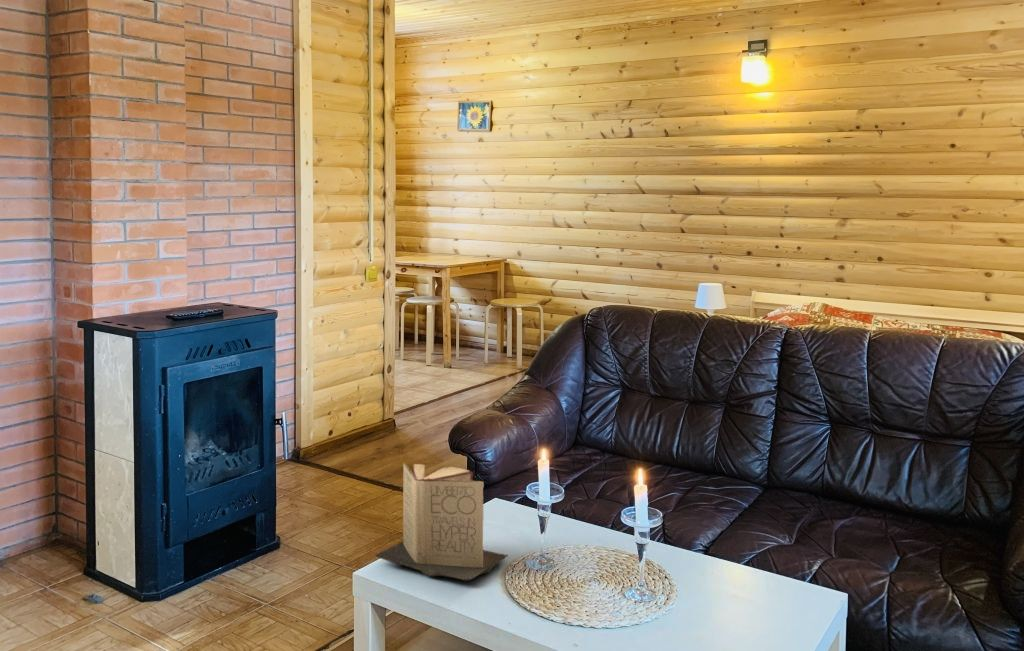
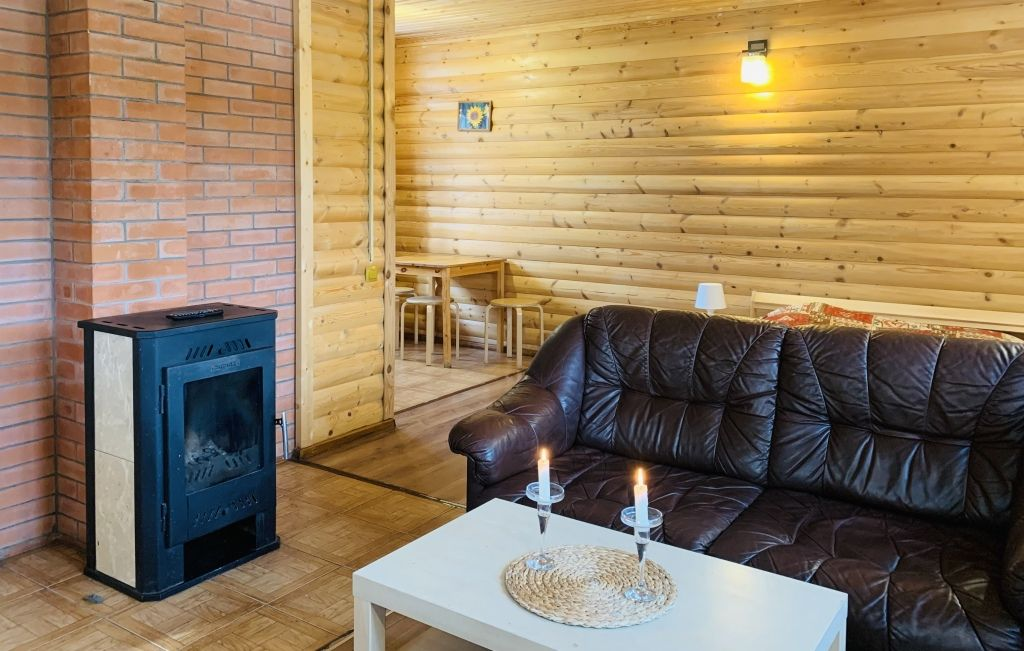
- book [374,462,509,581]
